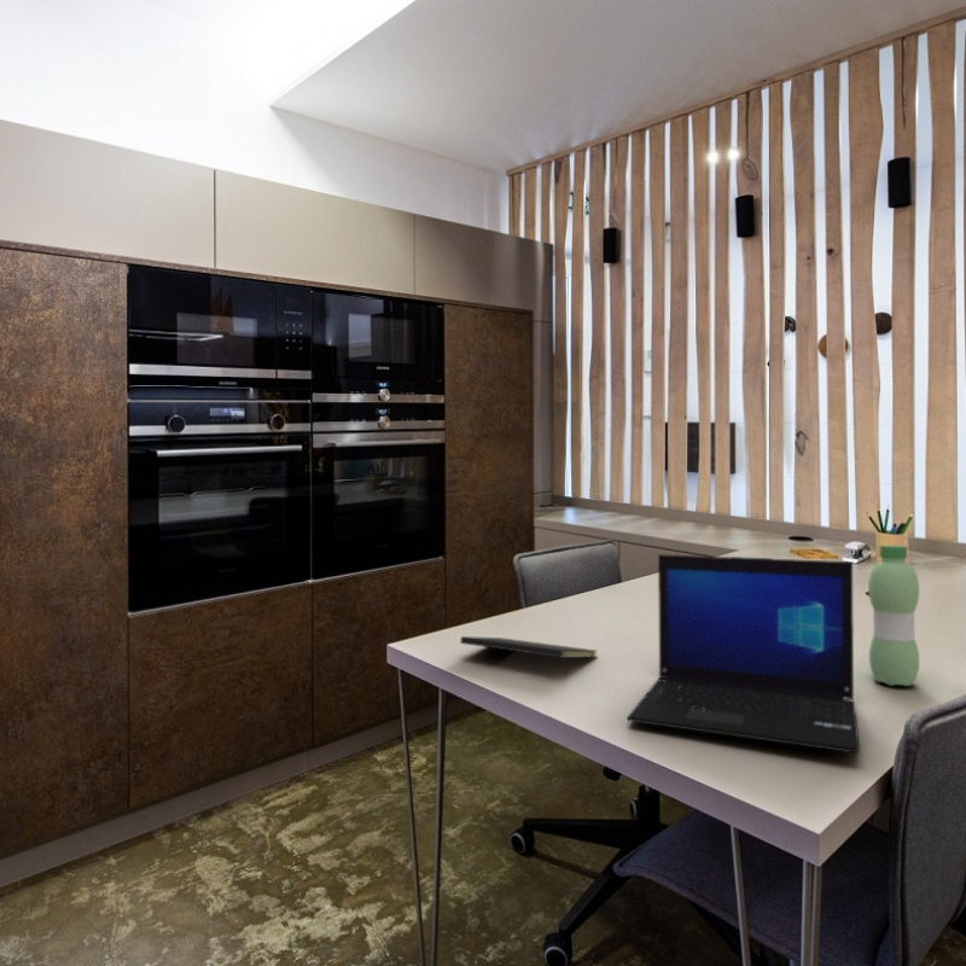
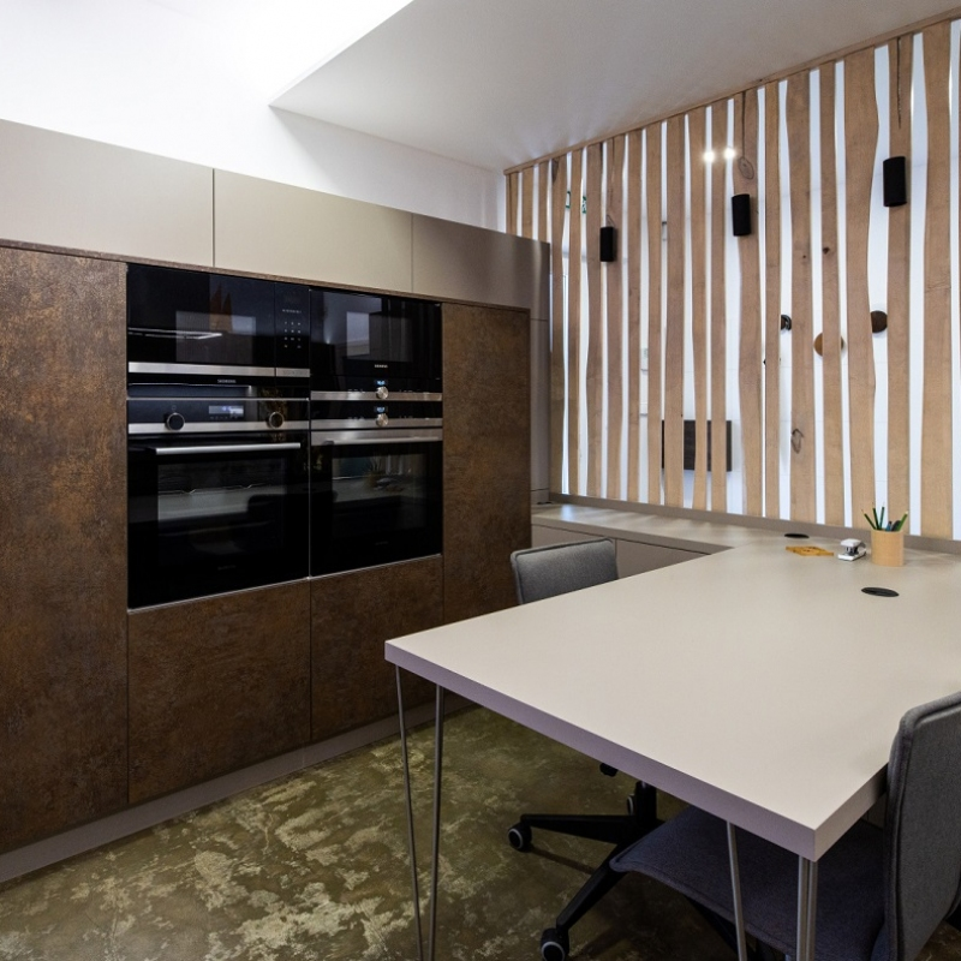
- water bottle [867,545,920,687]
- notepad [459,635,599,676]
- laptop [627,553,861,753]
